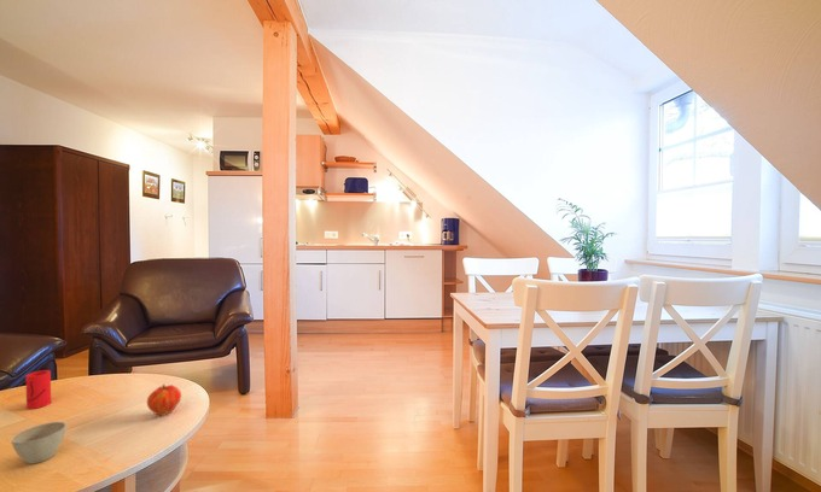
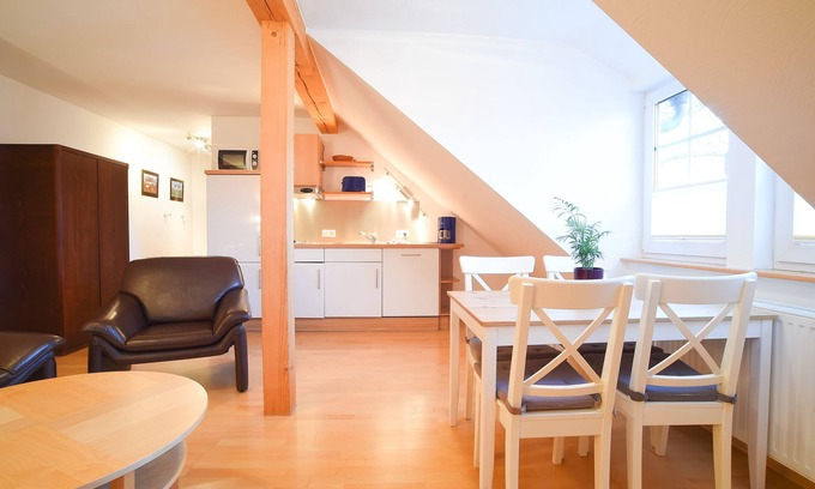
- flower pot [10,421,68,465]
- fruit [146,383,182,417]
- cup [24,369,53,410]
